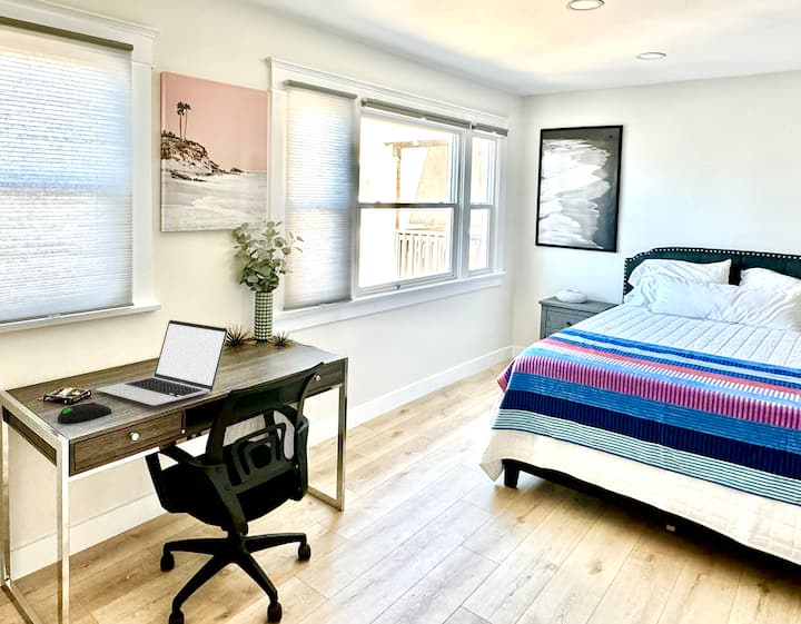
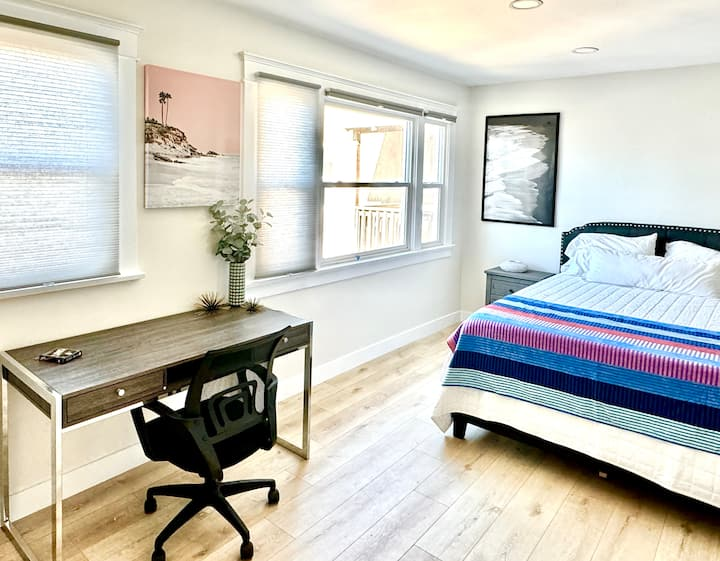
- computer mouse [57,402,112,424]
- laptop [95,319,229,407]
